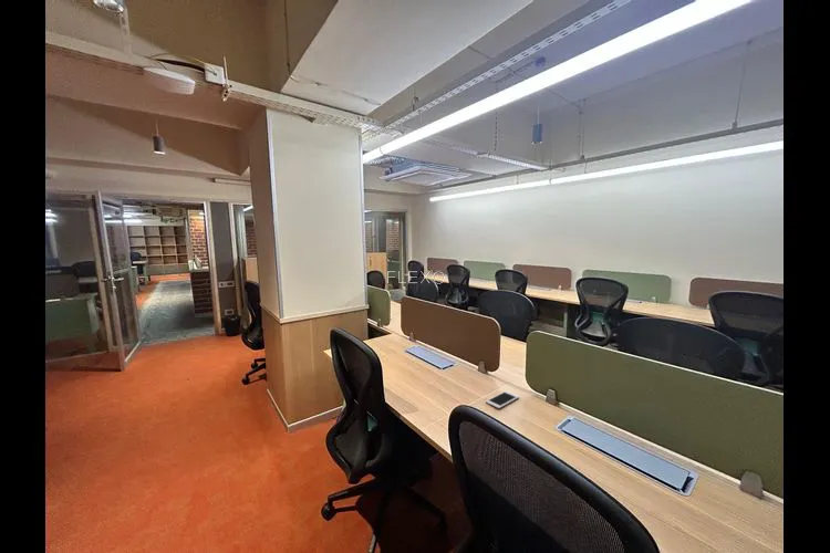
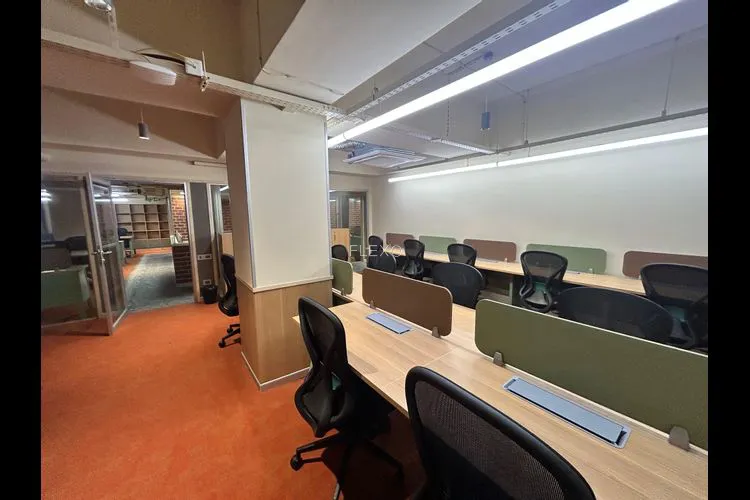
- cell phone [485,389,520,409]
